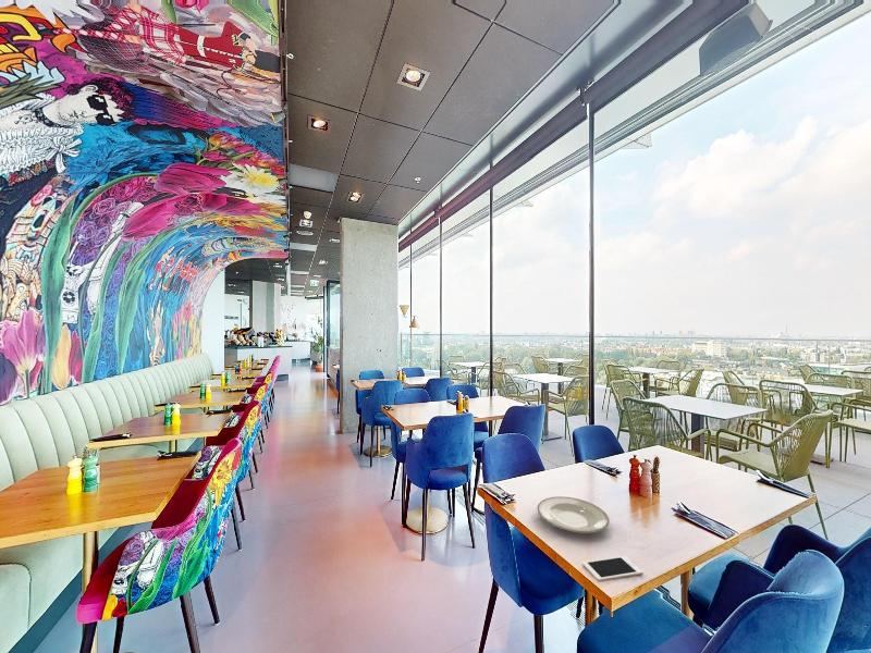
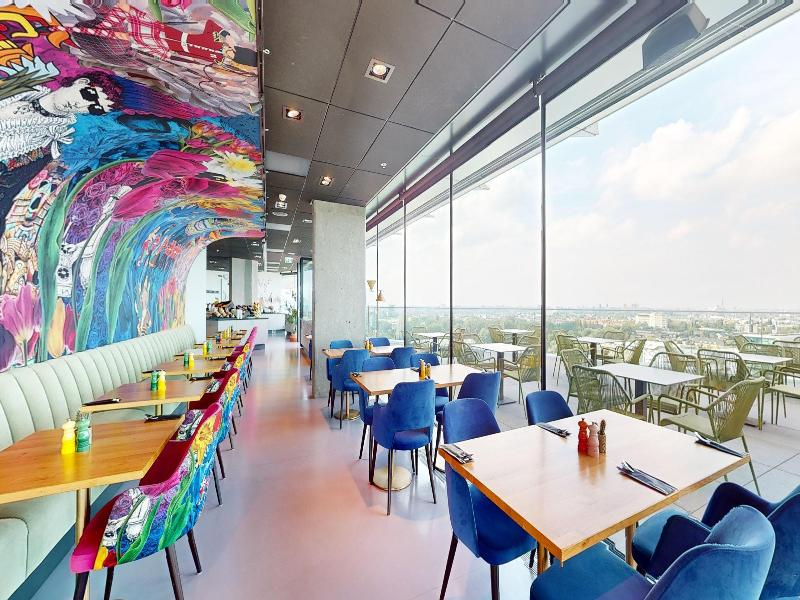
- cell phone [581,555,645,582]
- plate [537,495,611,534]
